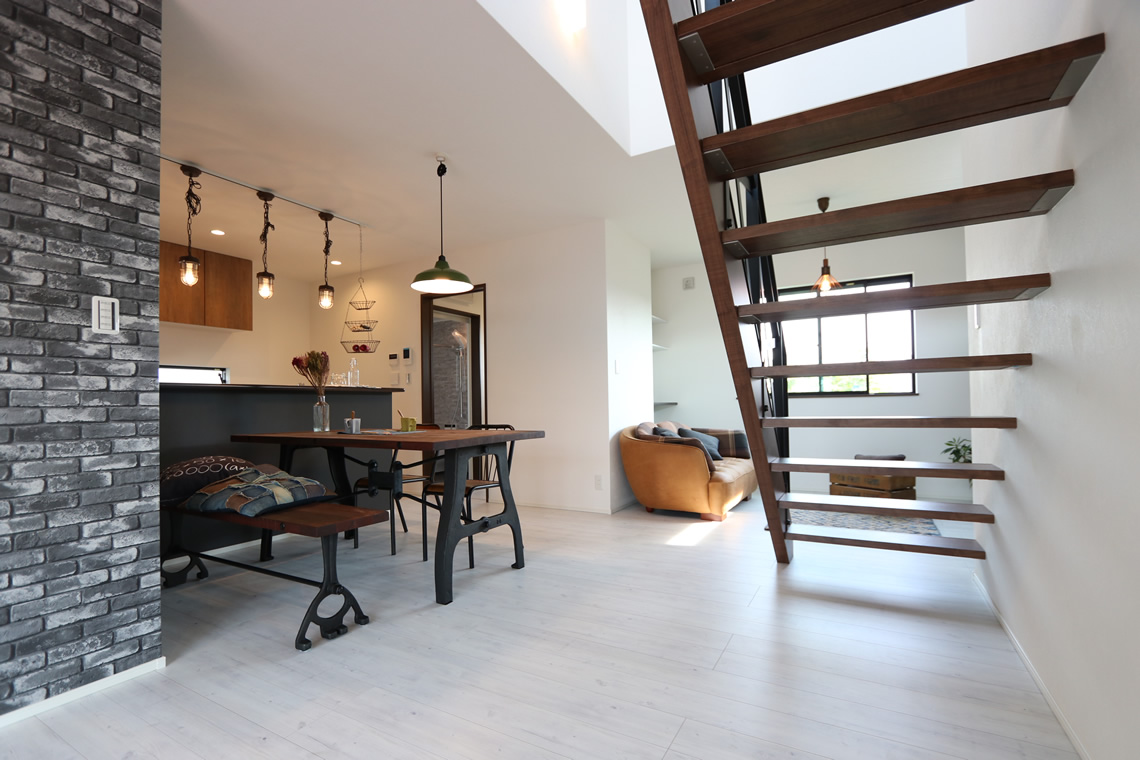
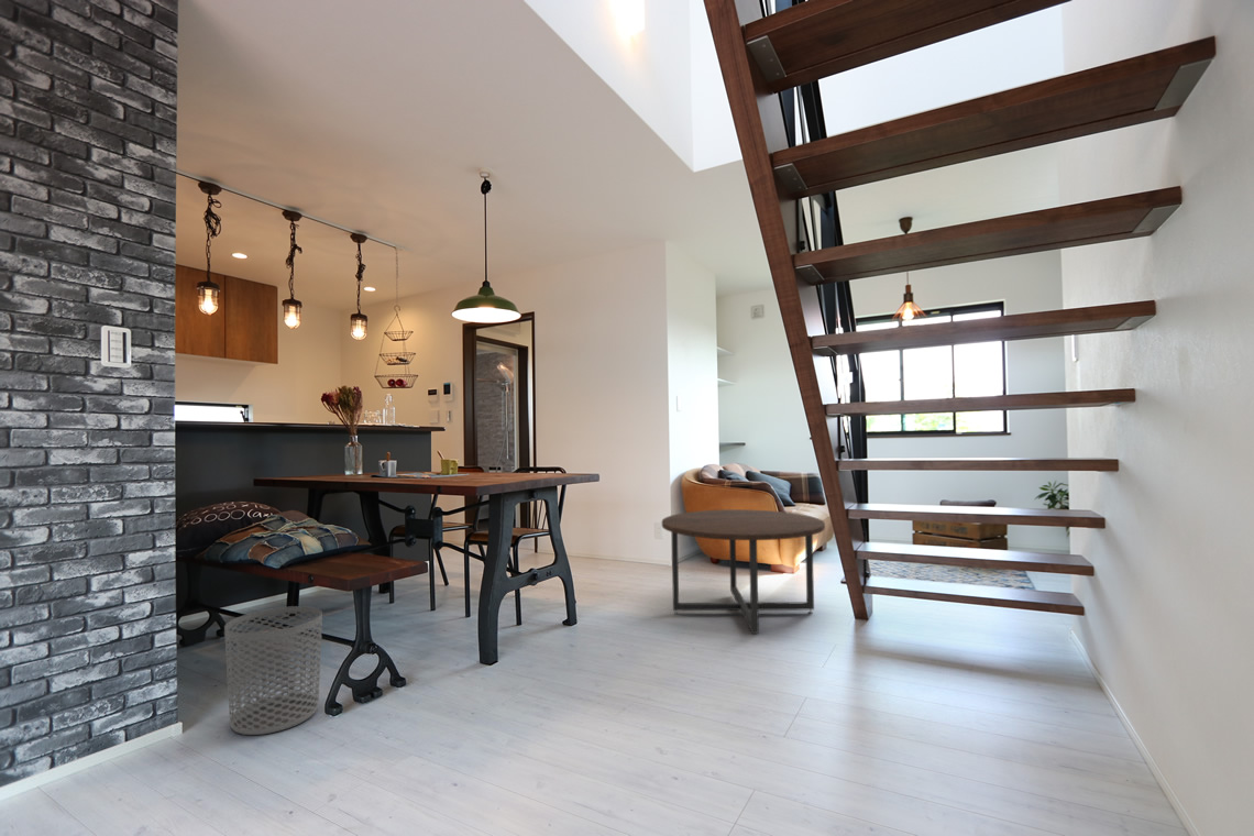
+ waste bin [223,605,323,736]
+ coffee table [661,508,826,636]
